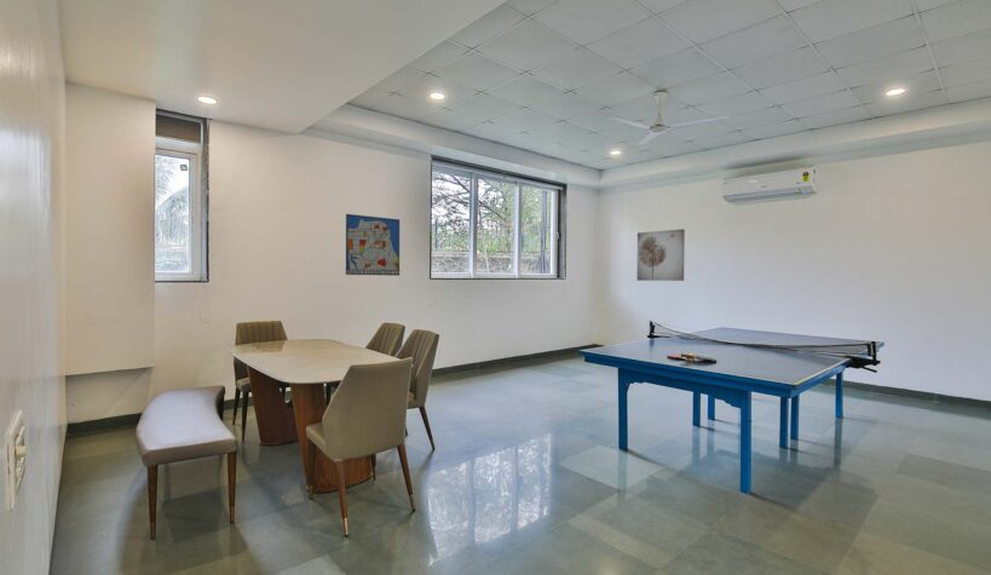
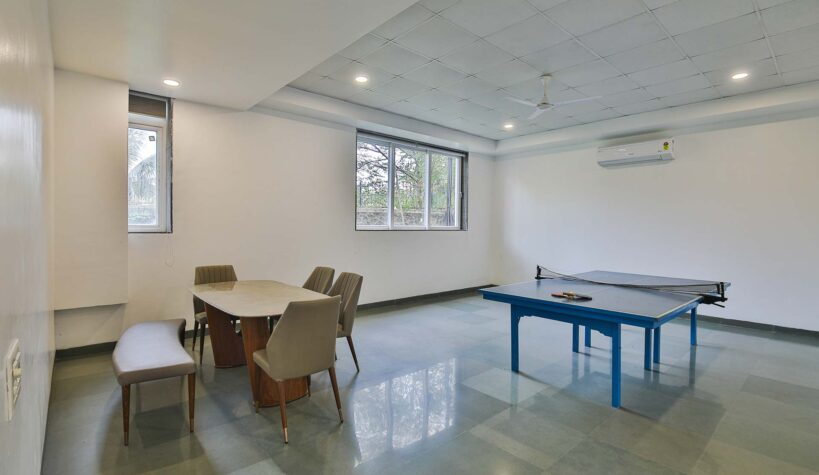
- wall art [345,213,401,277]
- wall art [636,228,686,282]
